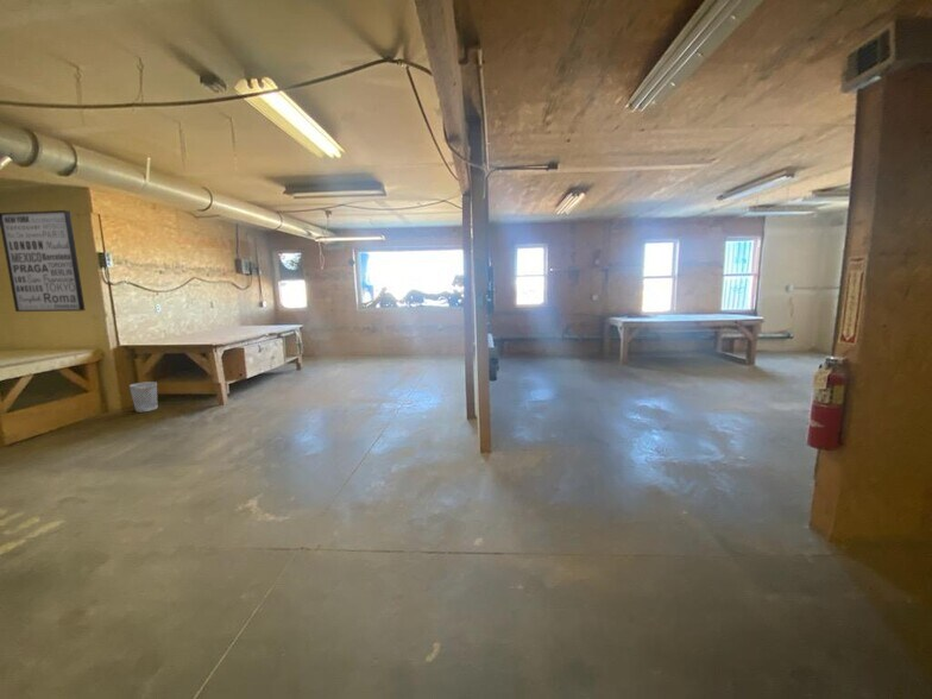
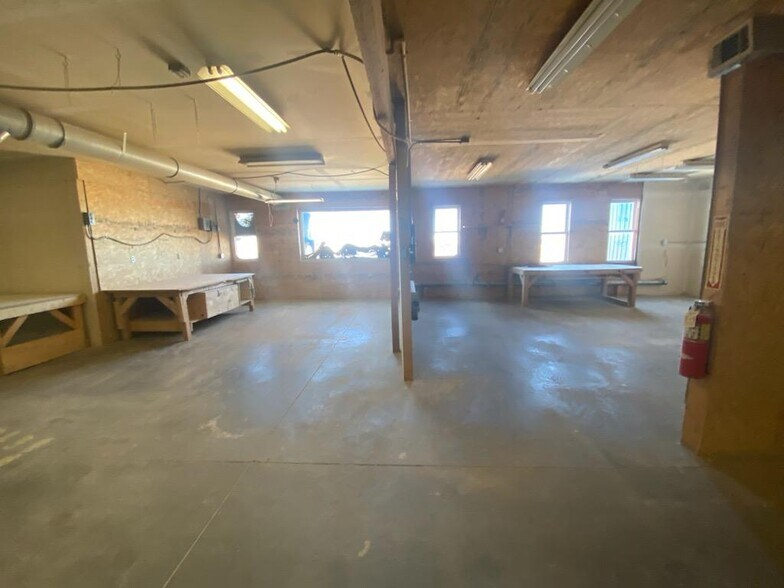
- wall art [0,209,86,313]
- wastebasket [128,380,158,413]
